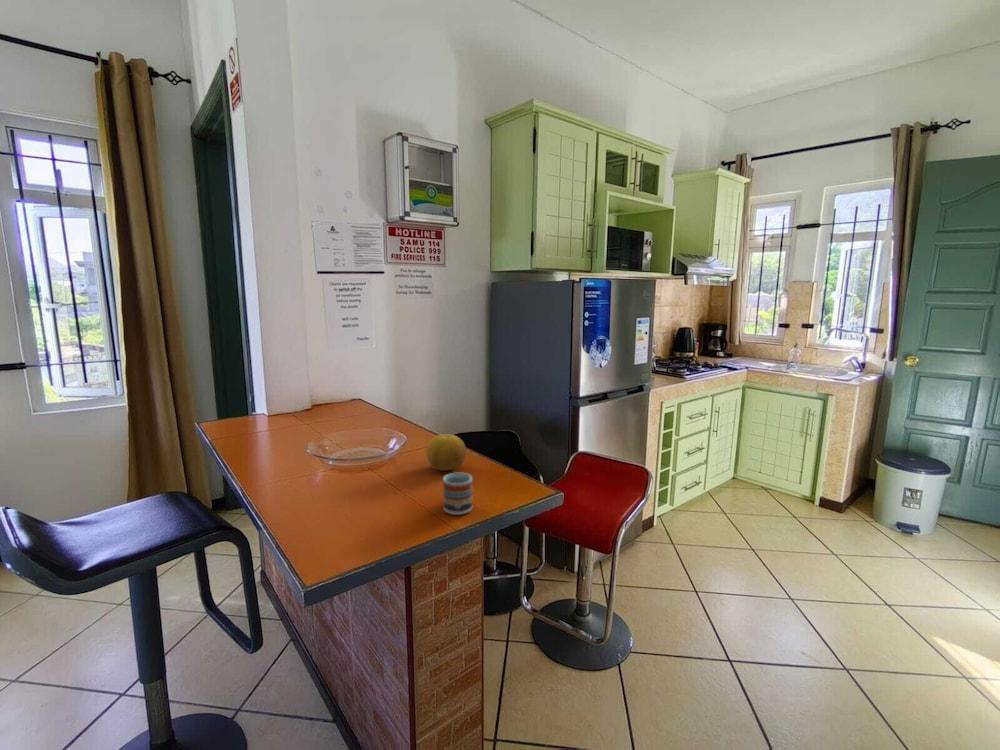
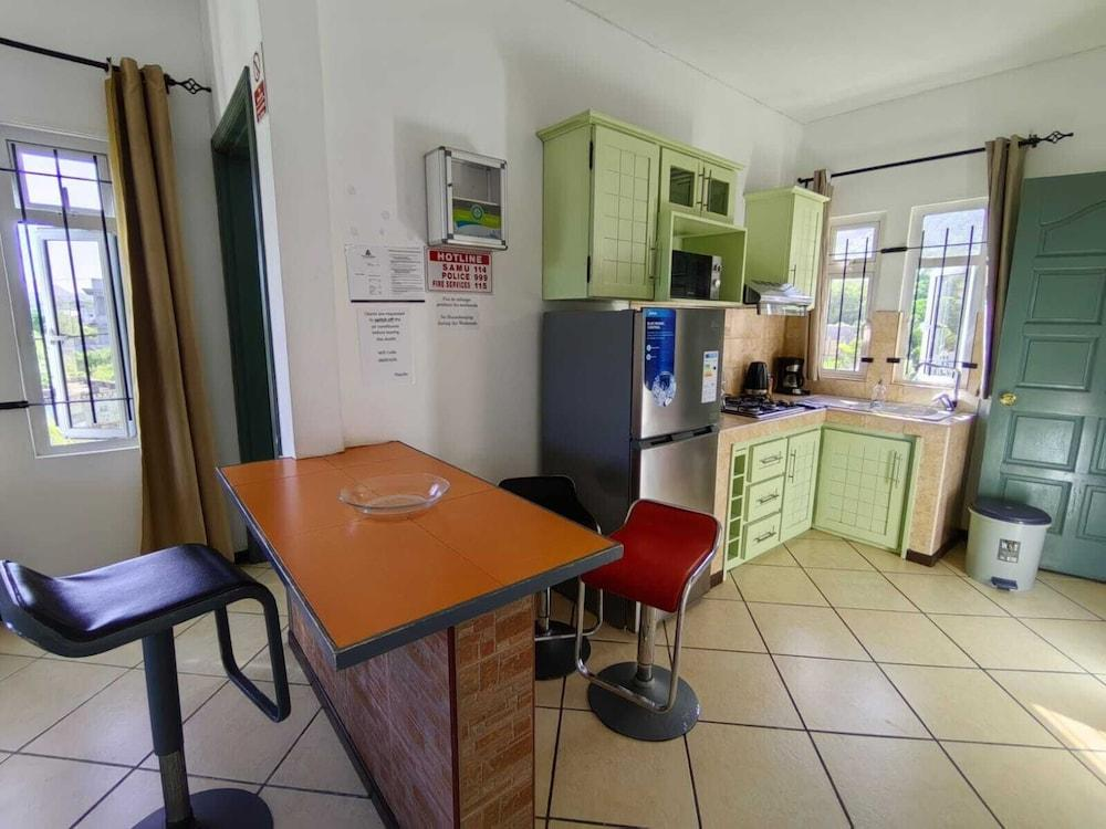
- fruit [426,433,467,471]
- cup [442,472,473,516]
